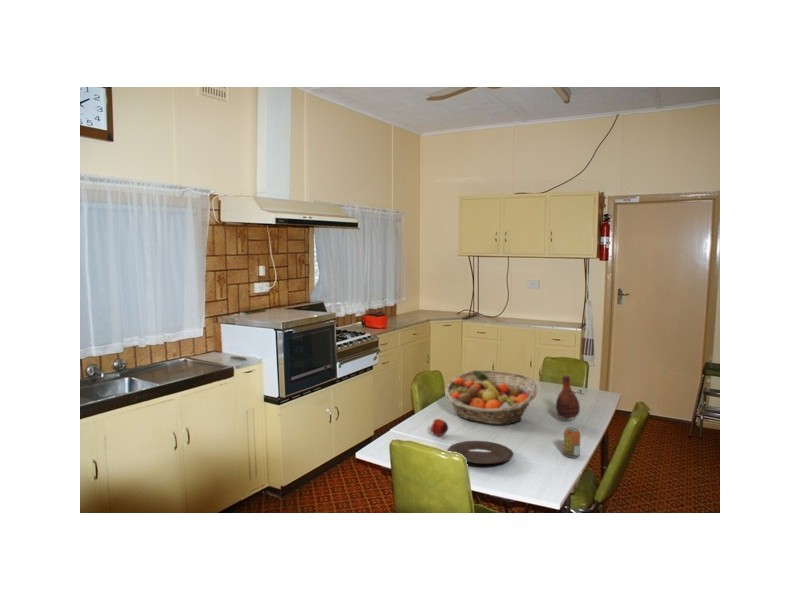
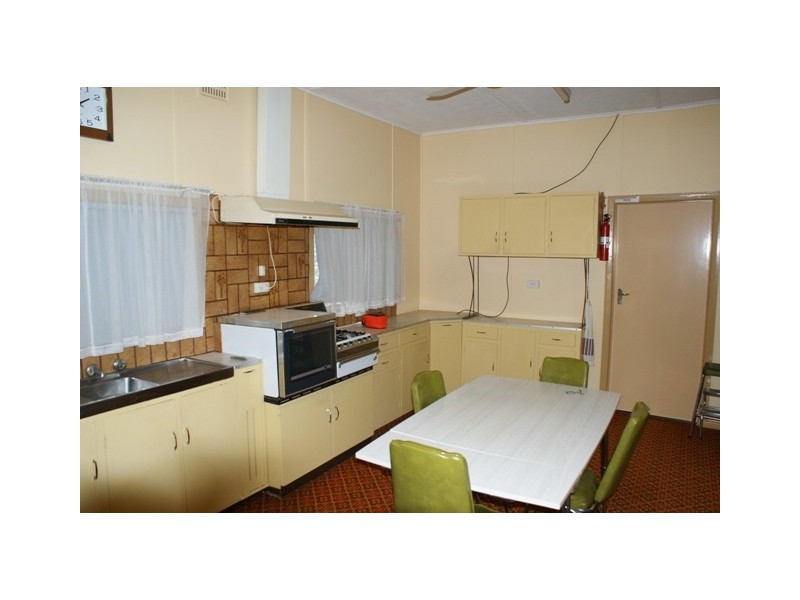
- vase [555,374,581,420]
- beverage can [562,426,581,459]
- fruit basket [444,369,538,425]
- apple [430,418,449,437]
- plate [447,440,515,465]
